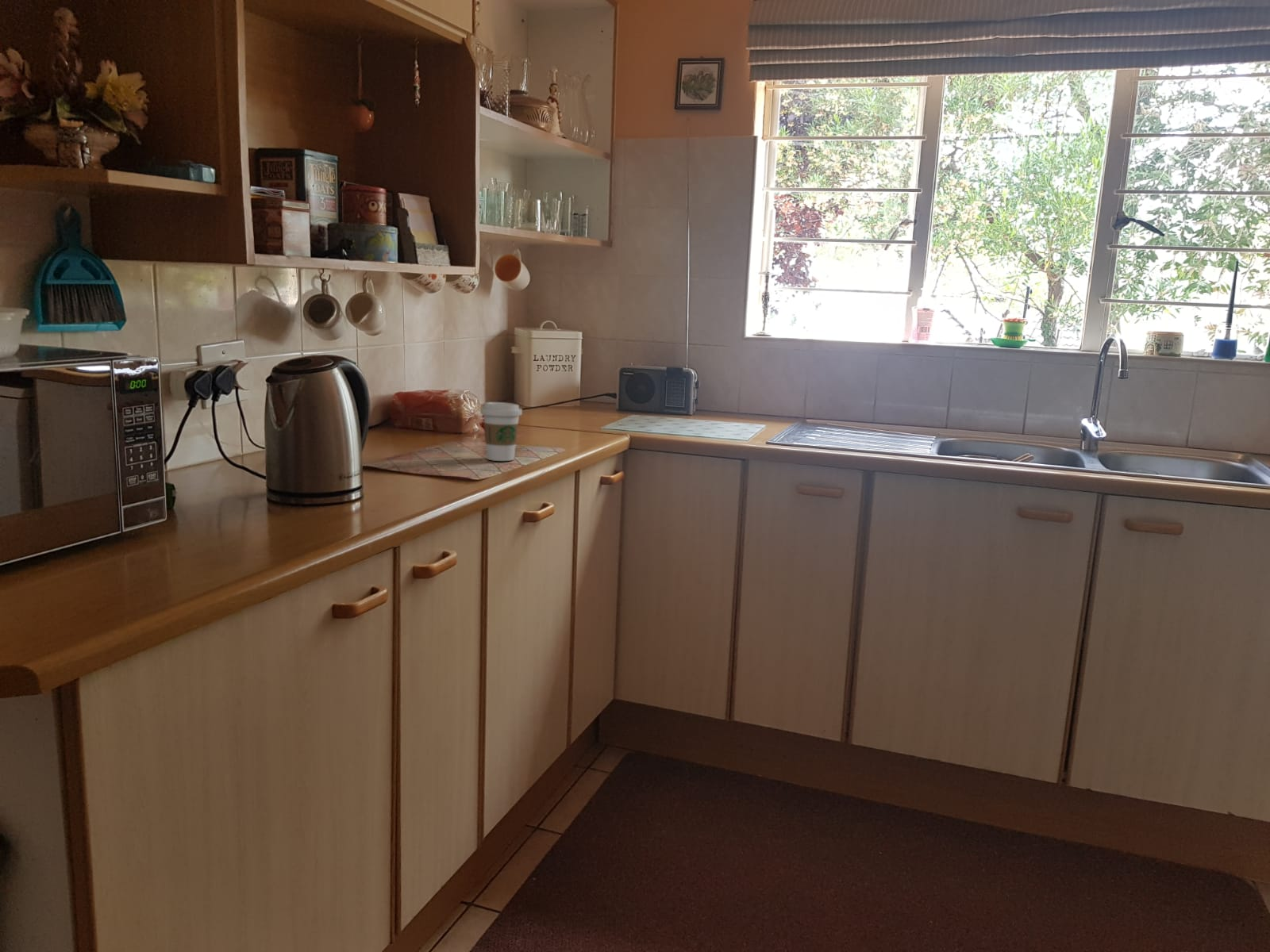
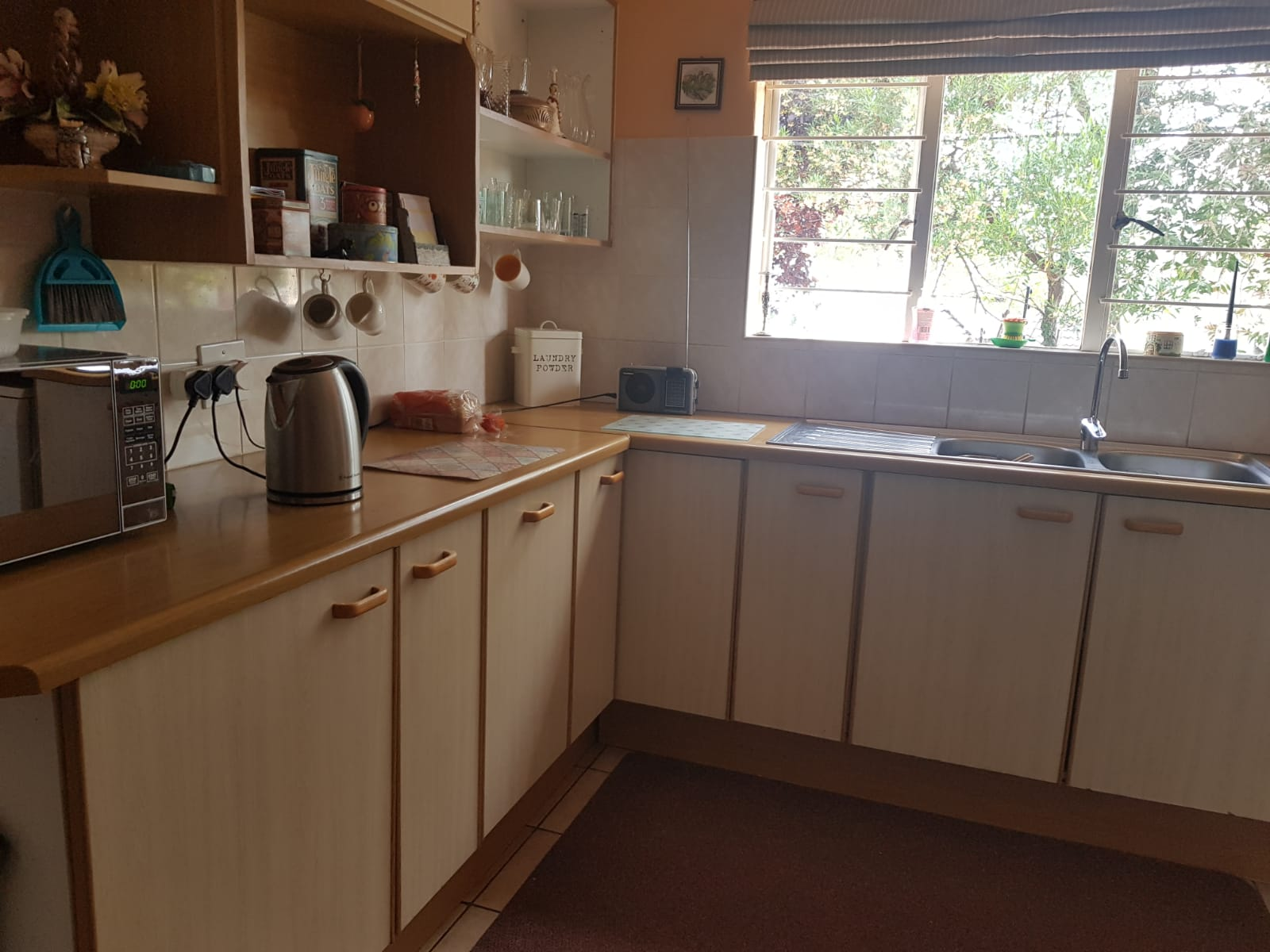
- coffee cup [479,401,523,462]
